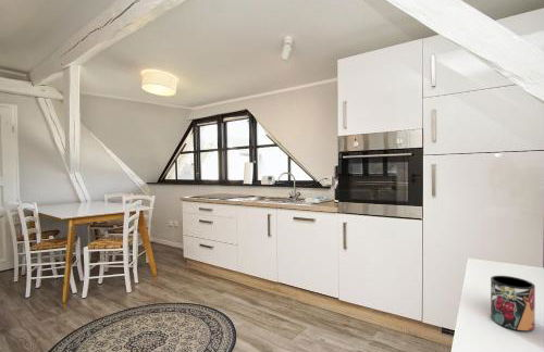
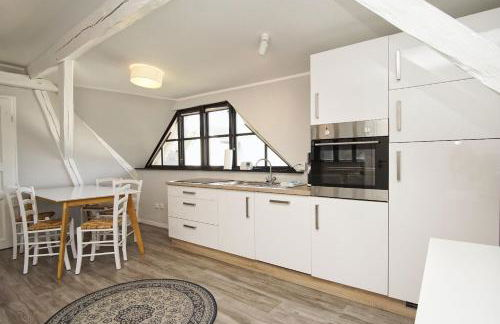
- mug [490,275,536,332]
